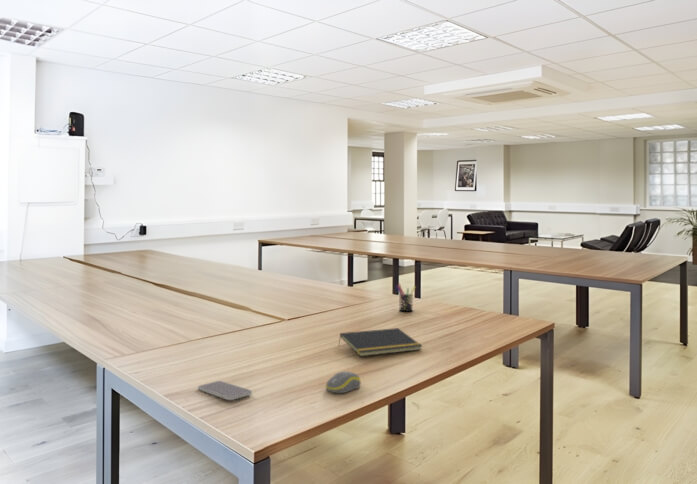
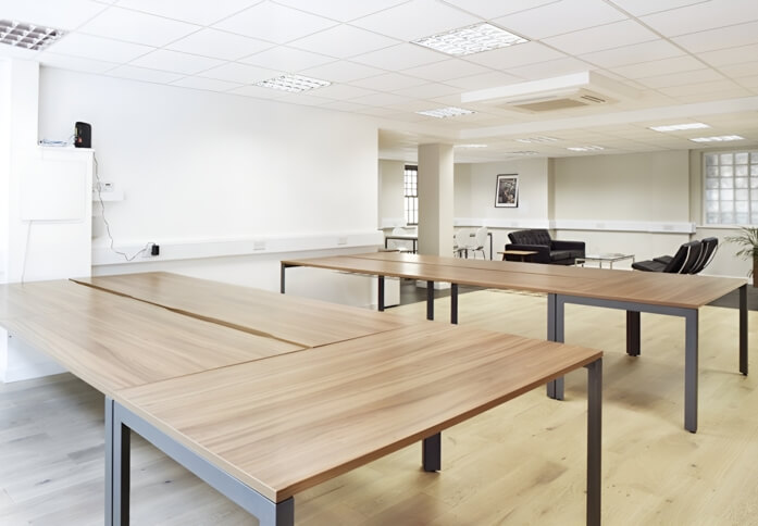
- computer mouse [325,371,362,394]
- pen holder [395,282,417,312]
- smartphone [197,380,253,401]
- notepad [338,327,423,357]
